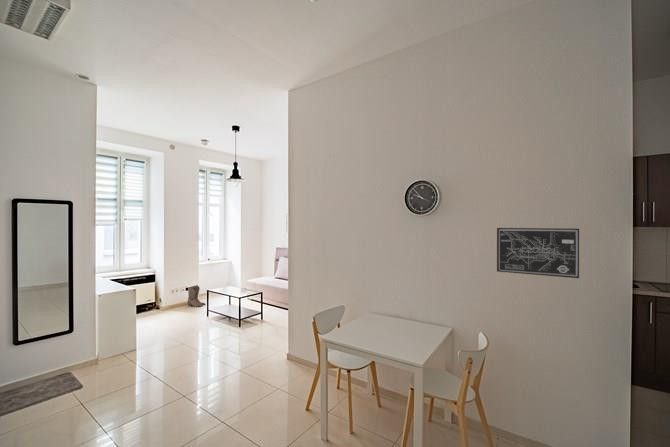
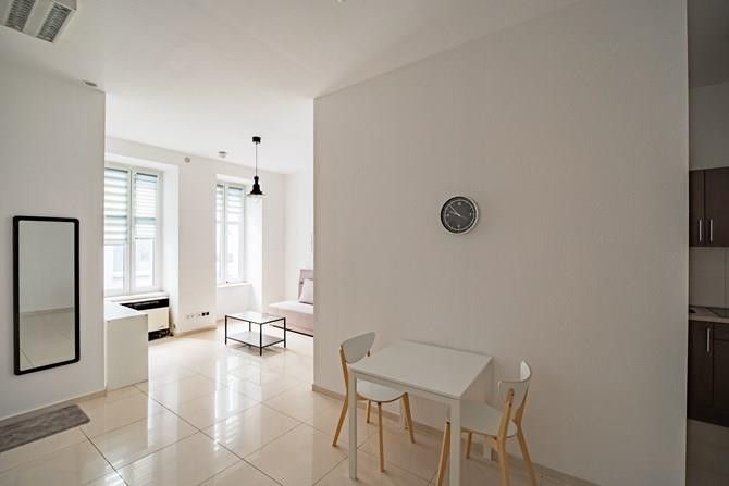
- boots [187,284,206,308]
- wall art [496,227,580,279]
